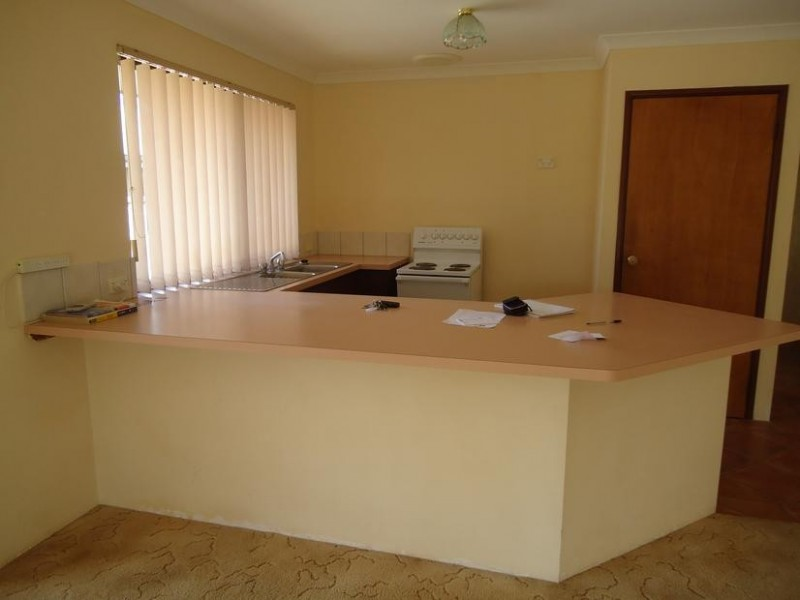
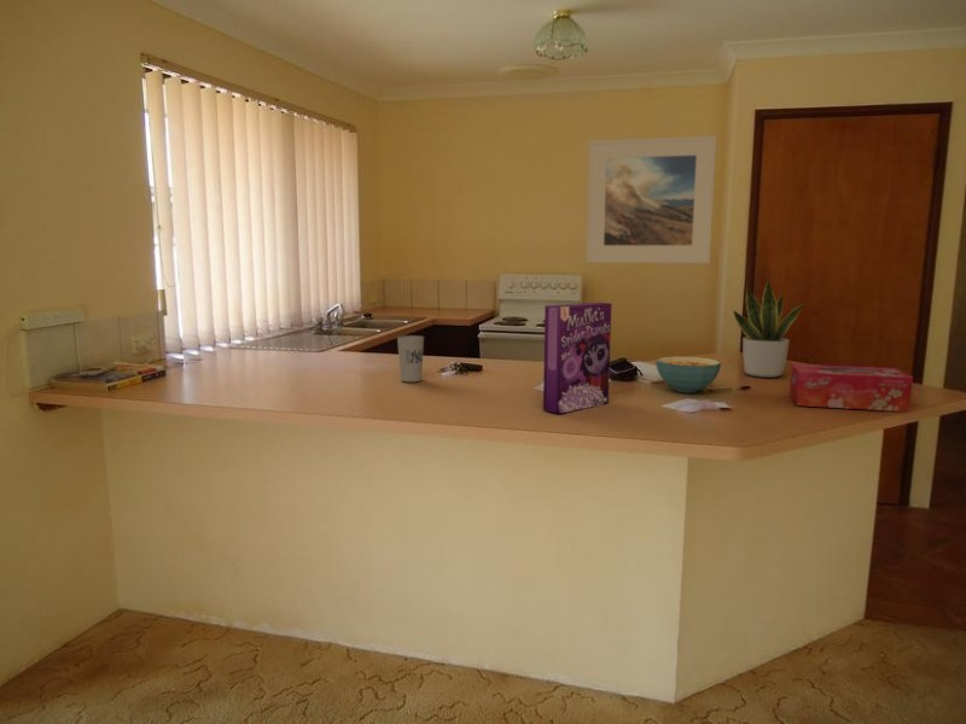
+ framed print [584,134,717,264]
+ potted plant [732,276,807,379]
+ cup [396,334,425,383]
+ tissue box [788,363,914,413]
+ cereal bowl [654,356,722,393]
+ cereal box [542,302,612,415]
